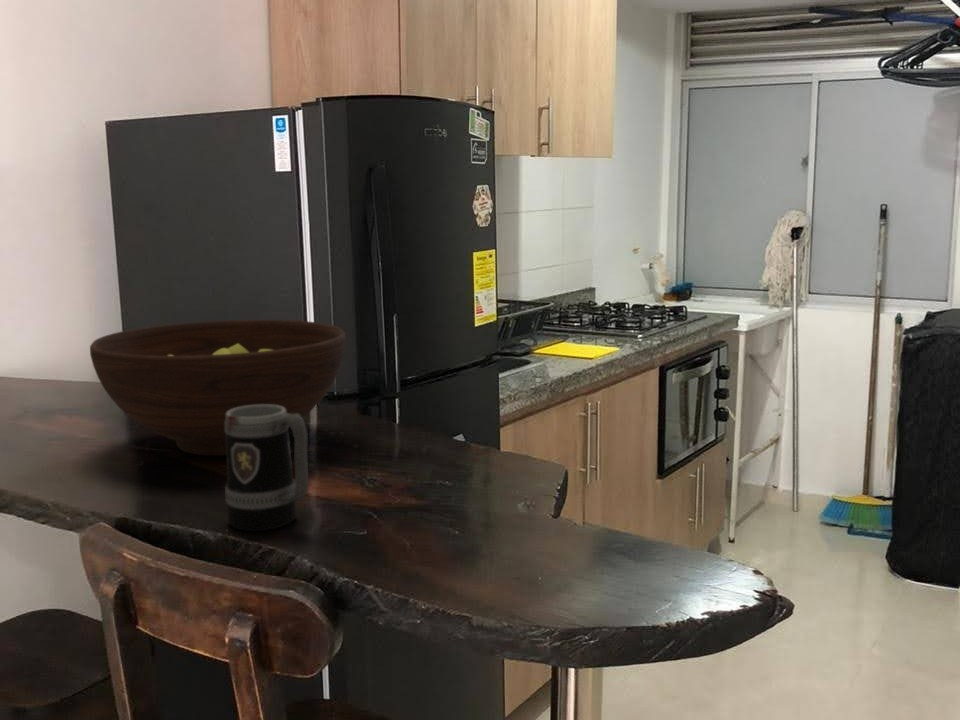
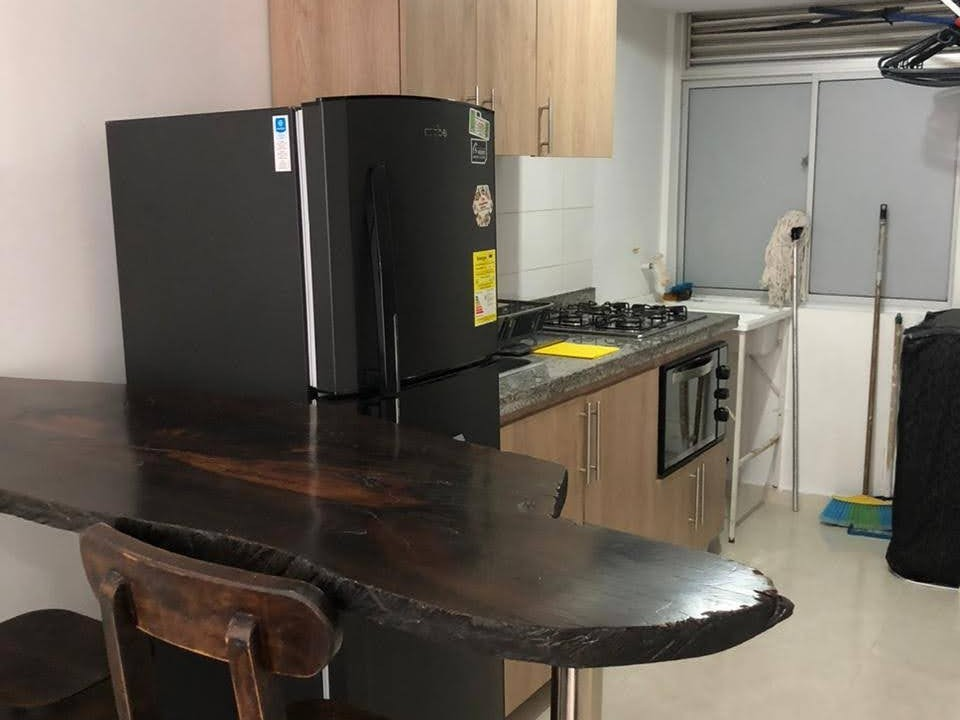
- mug [224,405,310,532]
- fruit bowl [89,319,347,457]
